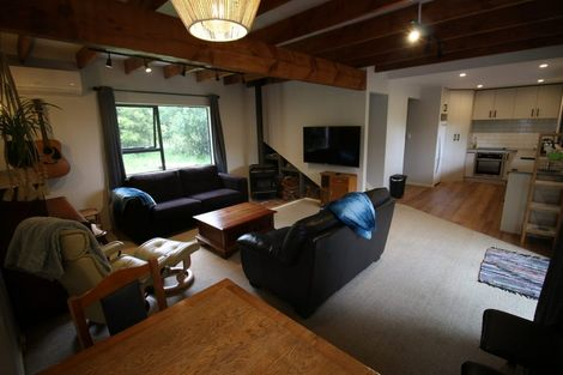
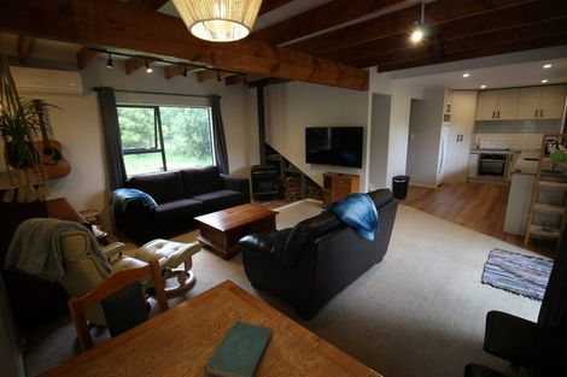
+ book [203,320,274,377]
